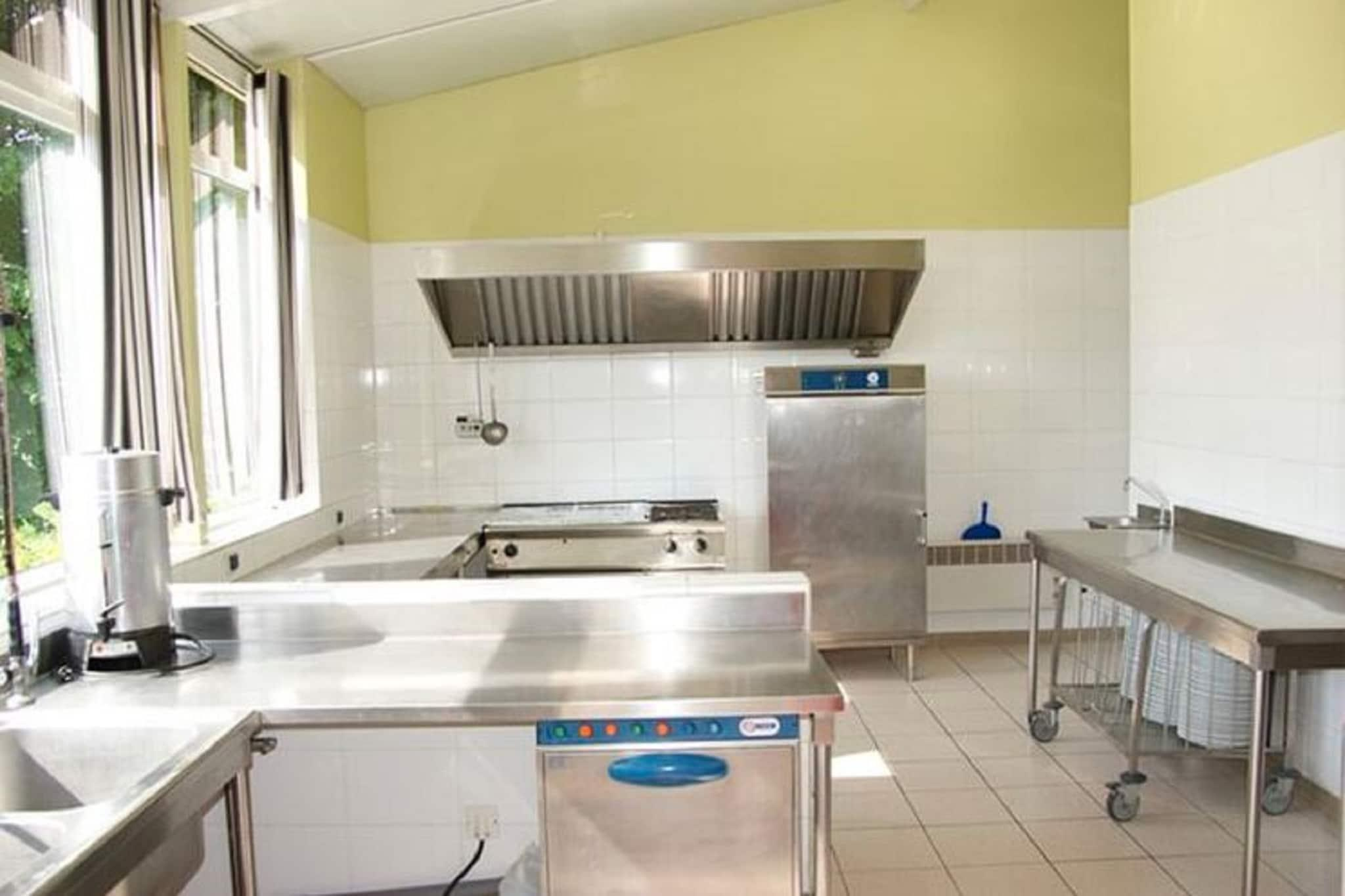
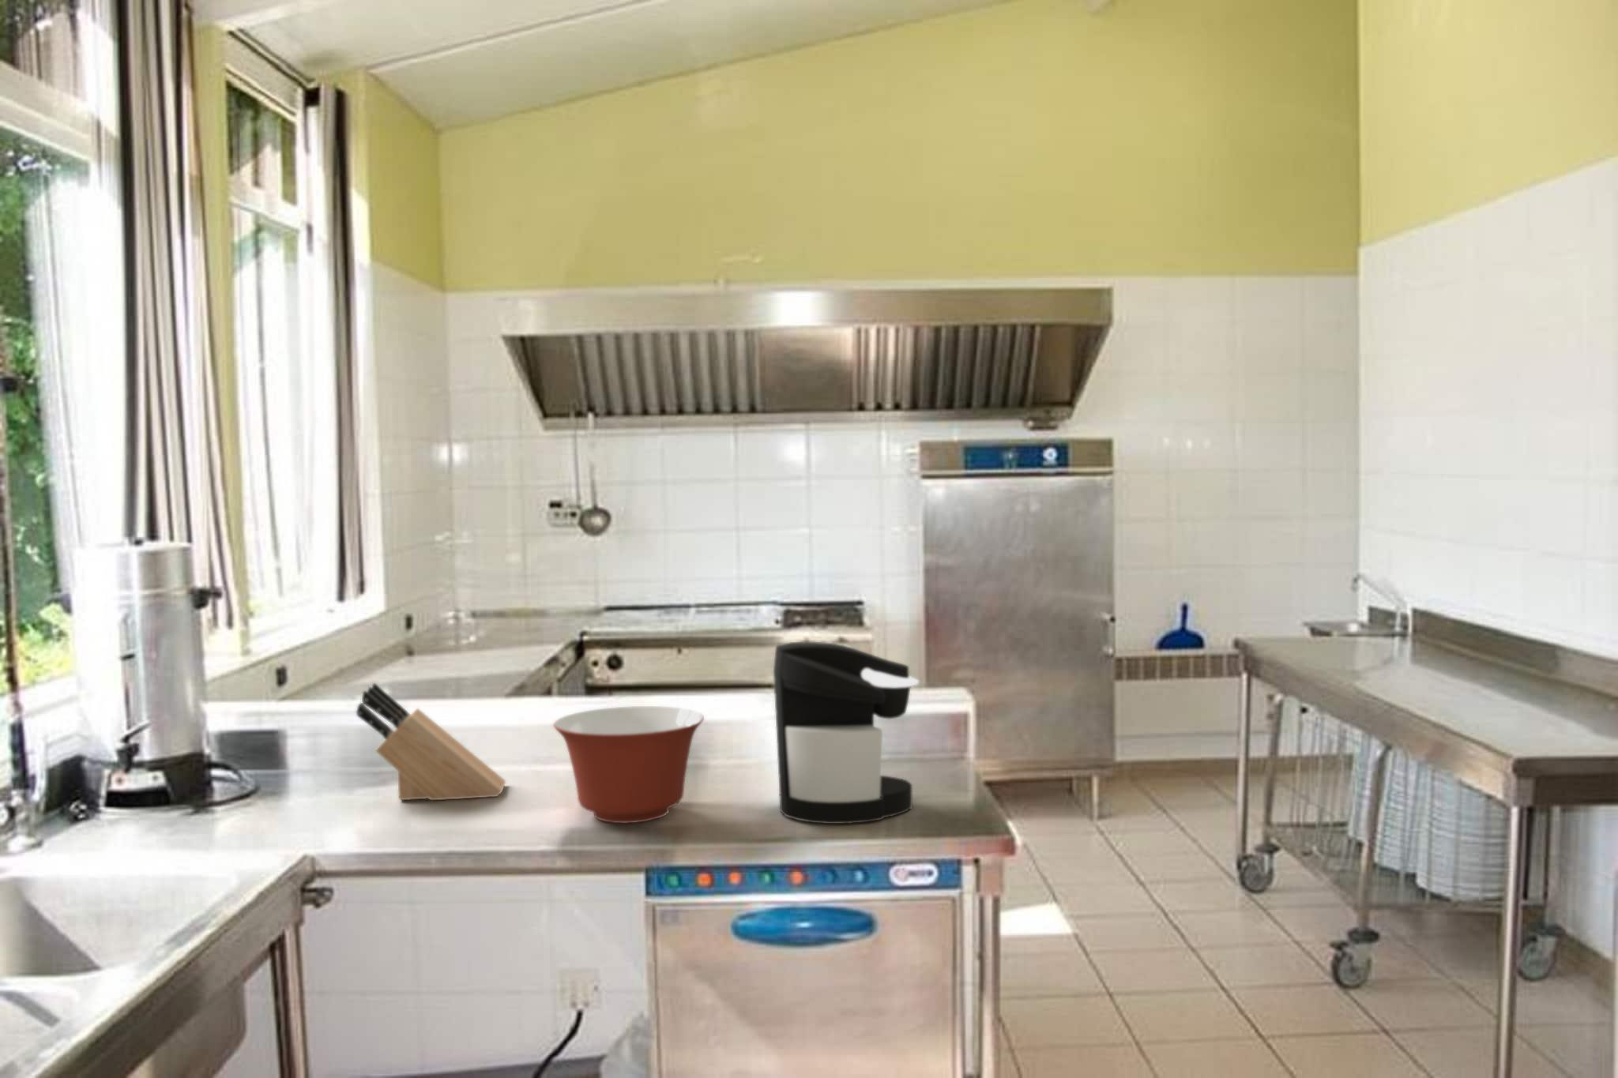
+ mixing bowl [552,705,705,824]
+ knife block [356,682,506,801]
+ coffee maker [772,641,919,824]
